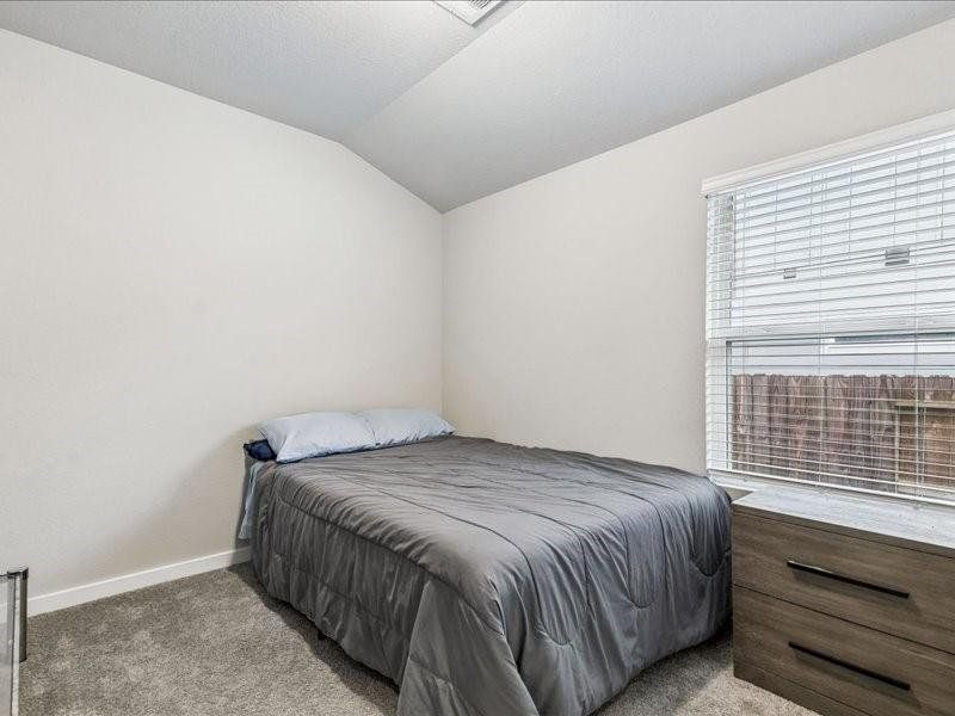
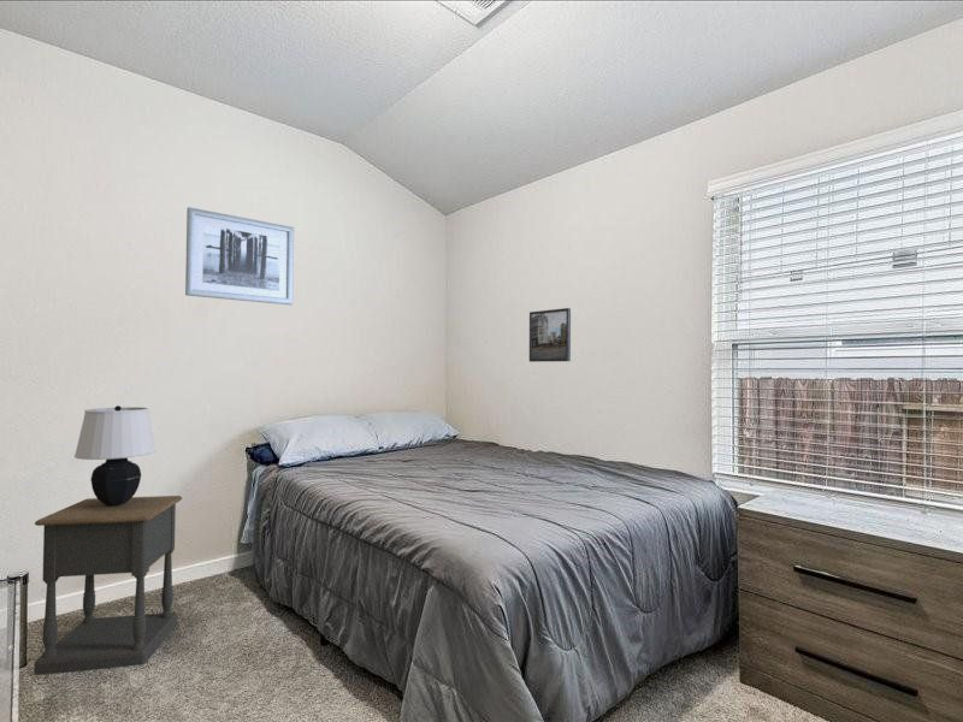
+ table lamp [73,404,156,505]
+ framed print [528,307,572,363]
+ wall art [184,206,295,306]
+ nightstand [33,495,183,676]
